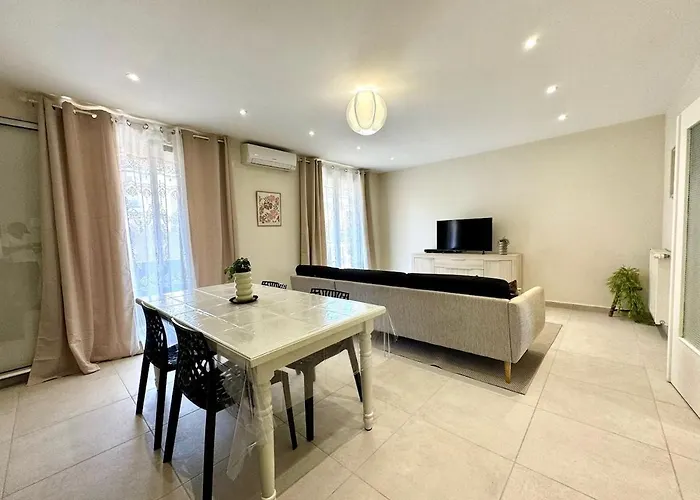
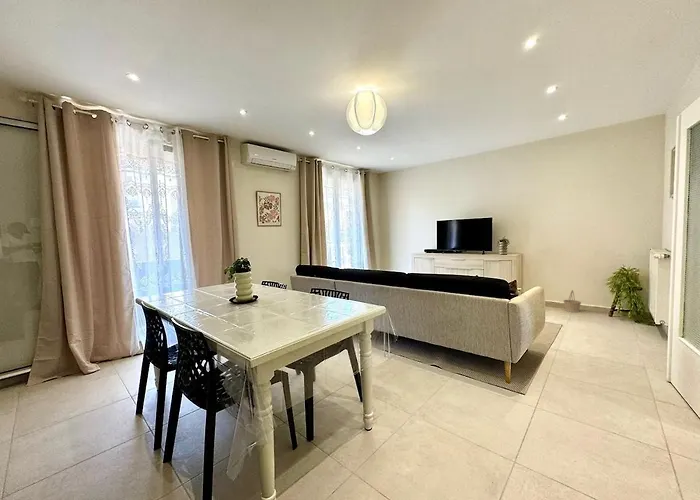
+ basket [562,289,582,313]
